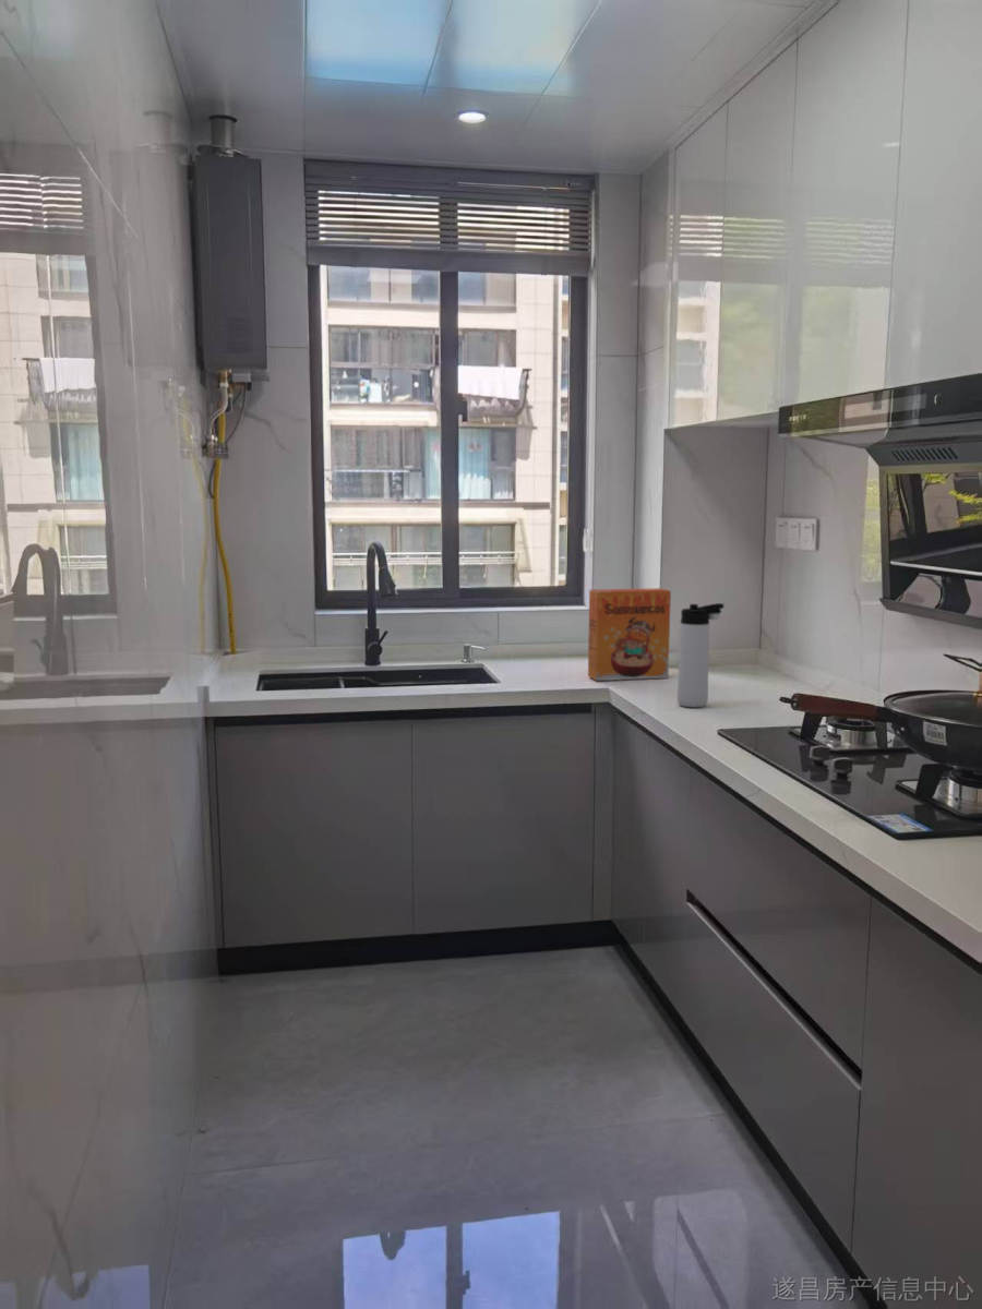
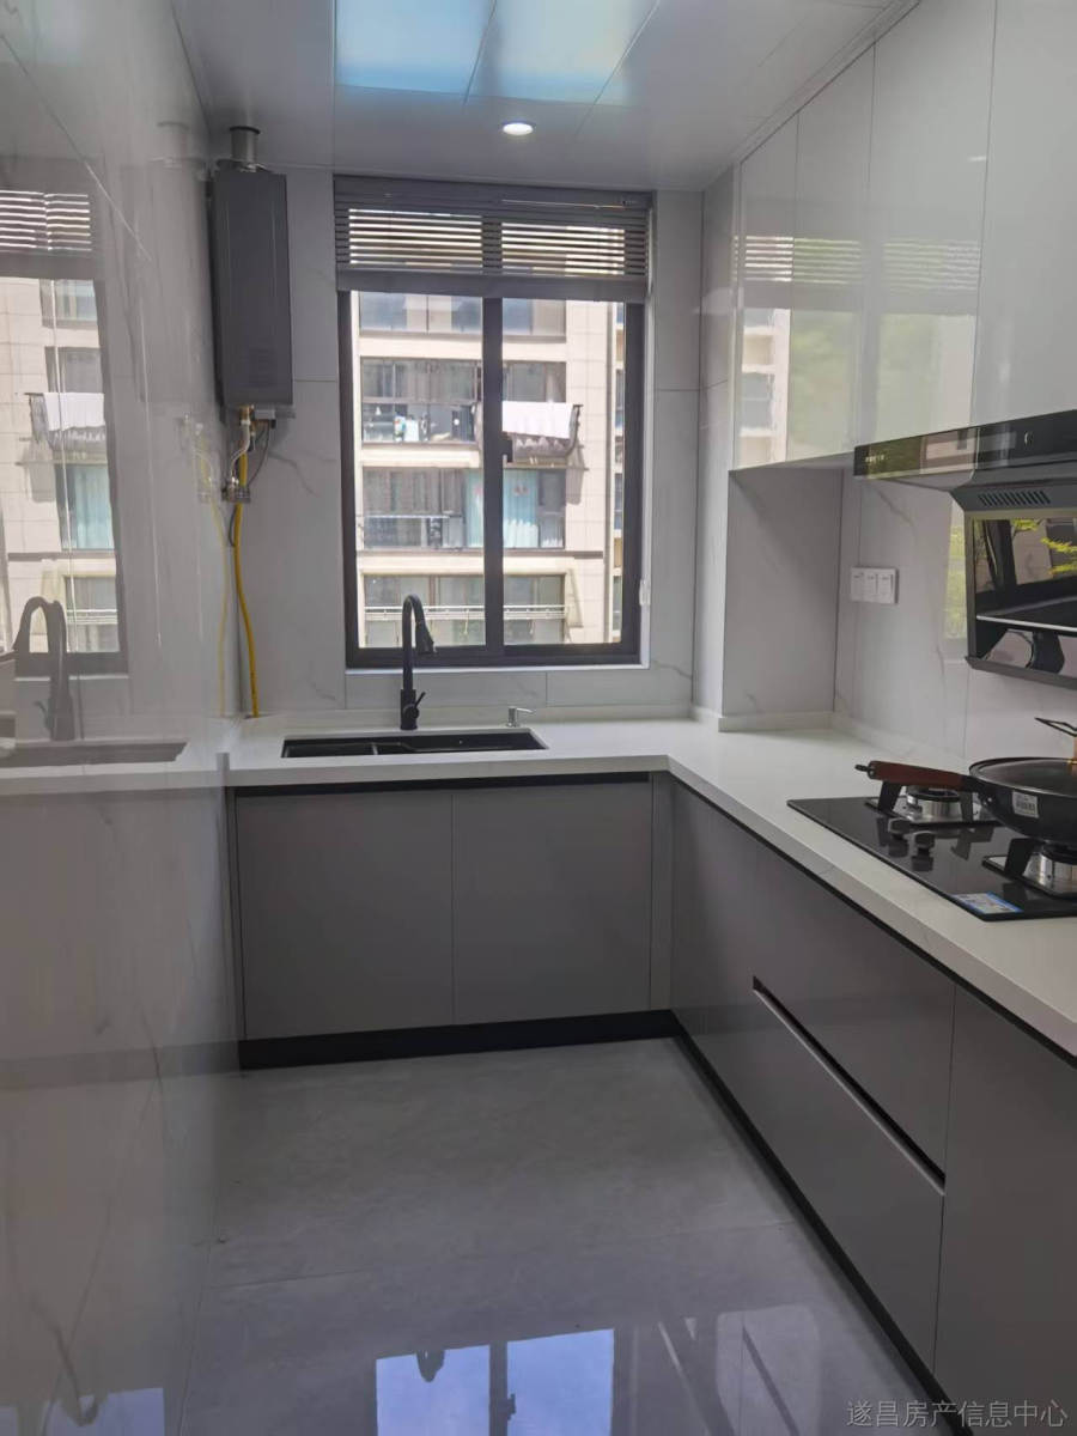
- thermos bottle [676,602,726,708]
- cereal box [587,587,672,682]
